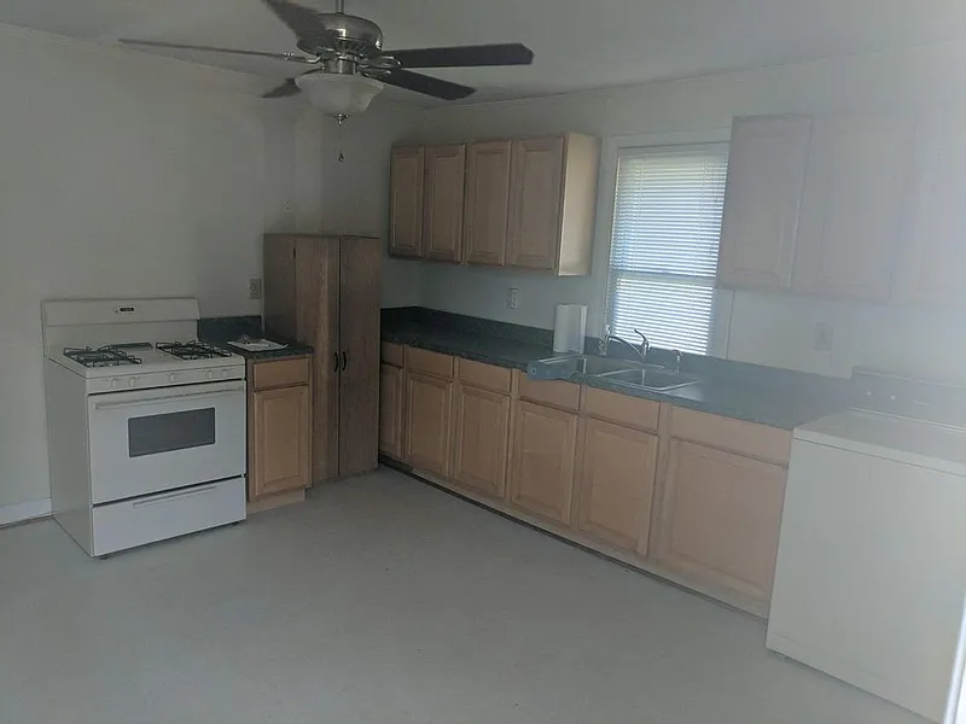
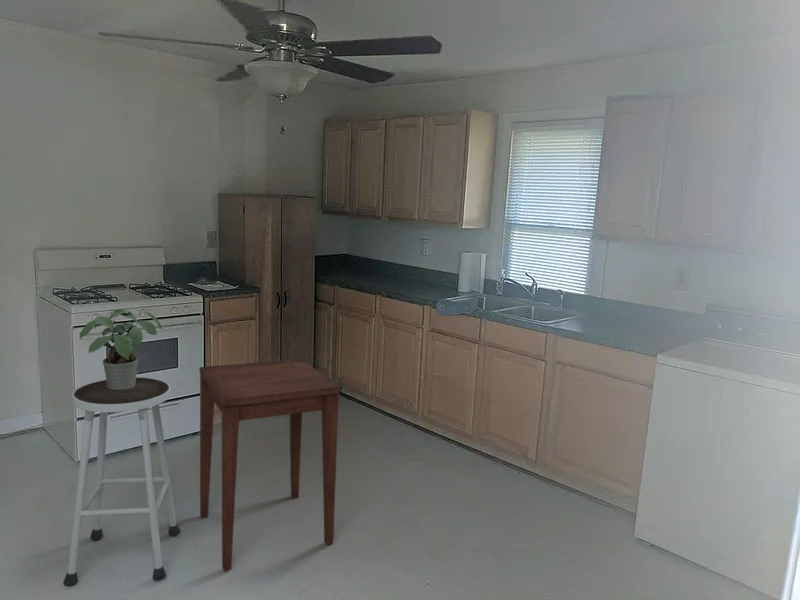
+ potted plant [79,308,163,390]
+ stool [62,376,181,588]
+ side table [199,358,341,572]
